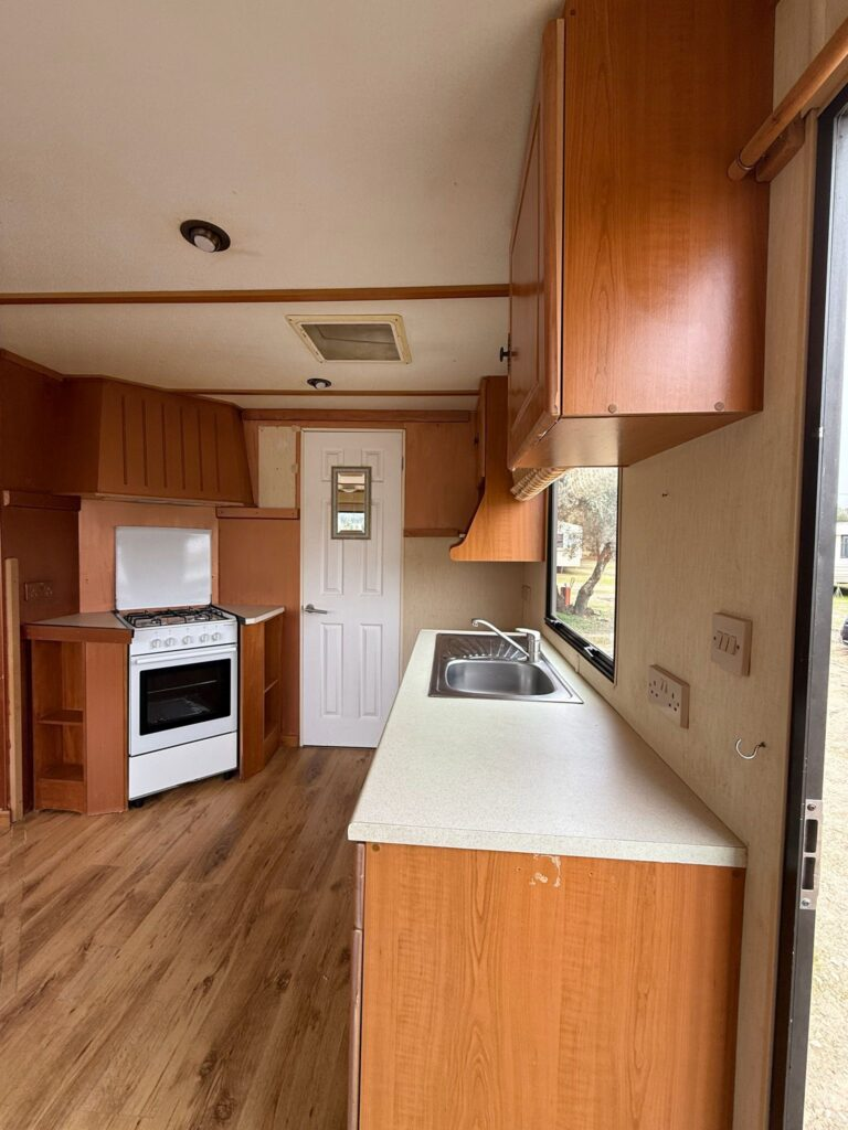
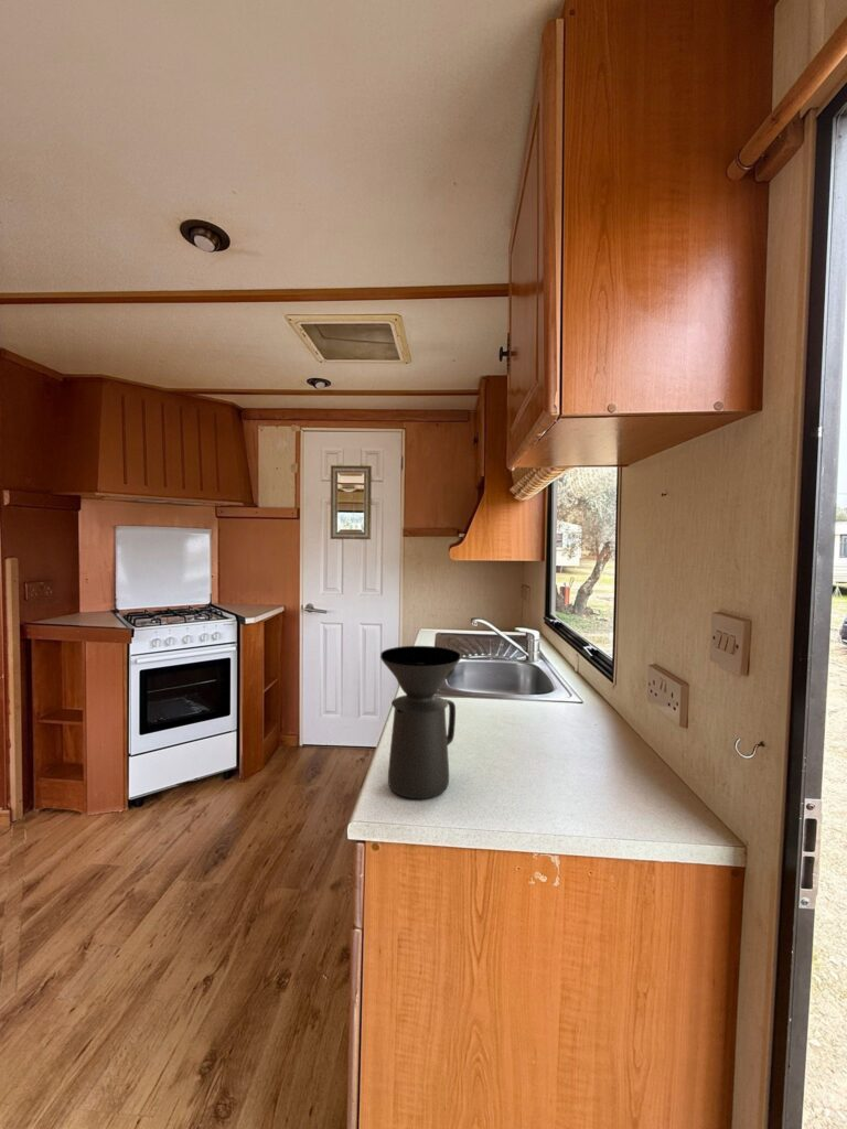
+ coffee maker [379,645,462,799]
